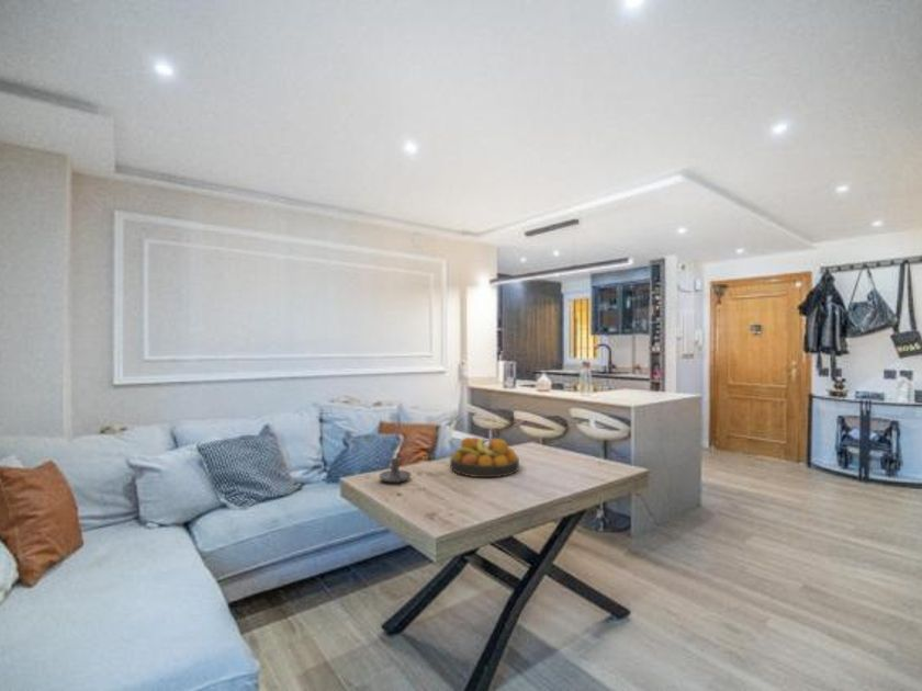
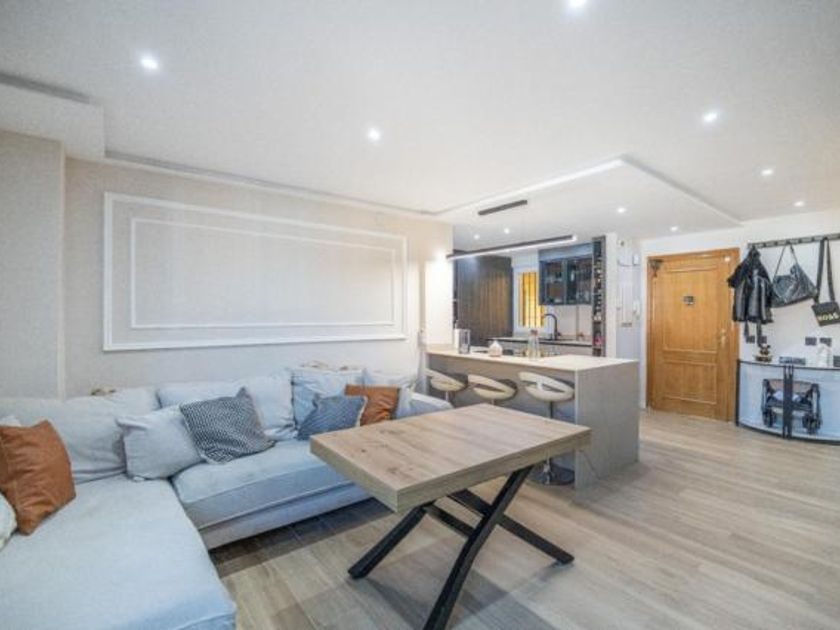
- fruit bowl [449,437,520,478]
- candle holder [379,457,412,484]
